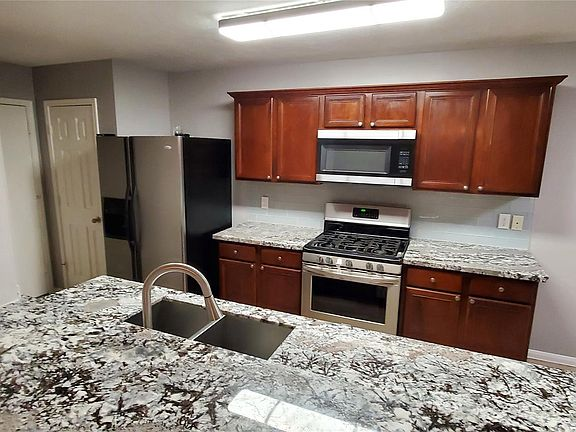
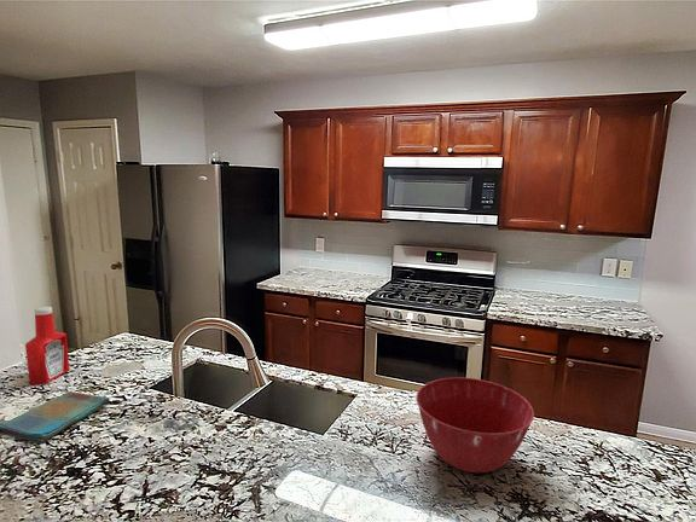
+ mixing bowl [416,377,535,474]
+ dish towel [0,390,111,445]
+ soap bottle [24,306,70,387]
